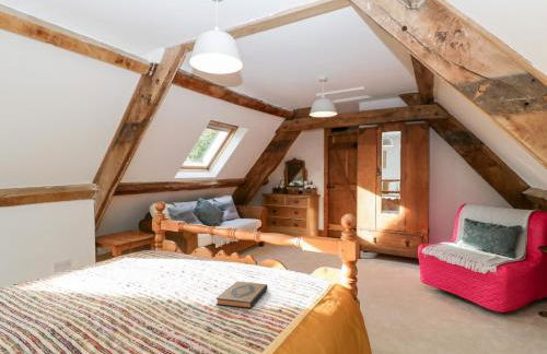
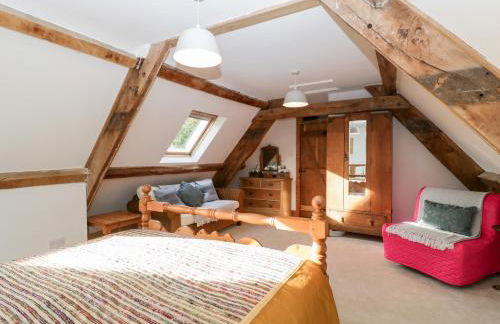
- hardback book [216,281,269,309]
